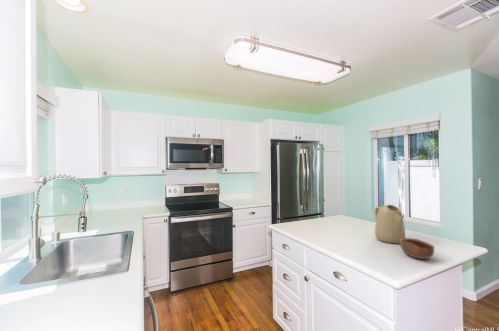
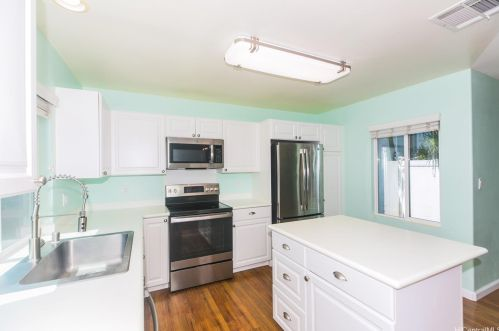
- bowl [399,237,435,260]
- kettle [373,204,406,244]
